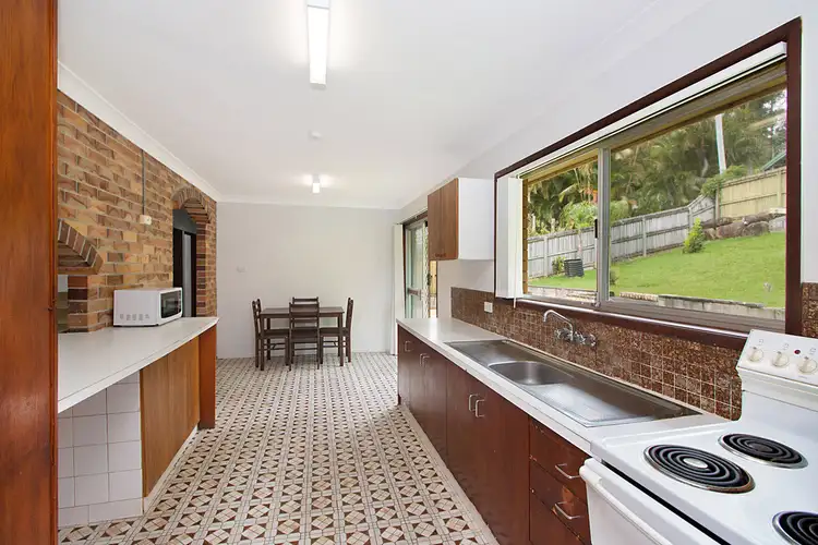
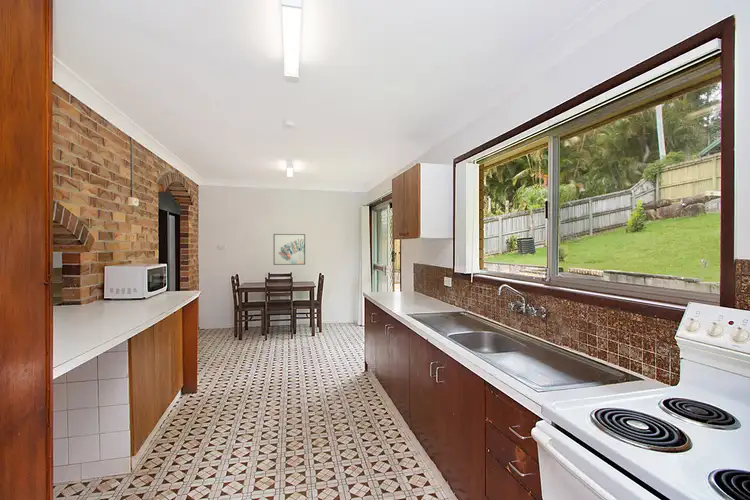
+ wall art [273,233,306,266]
